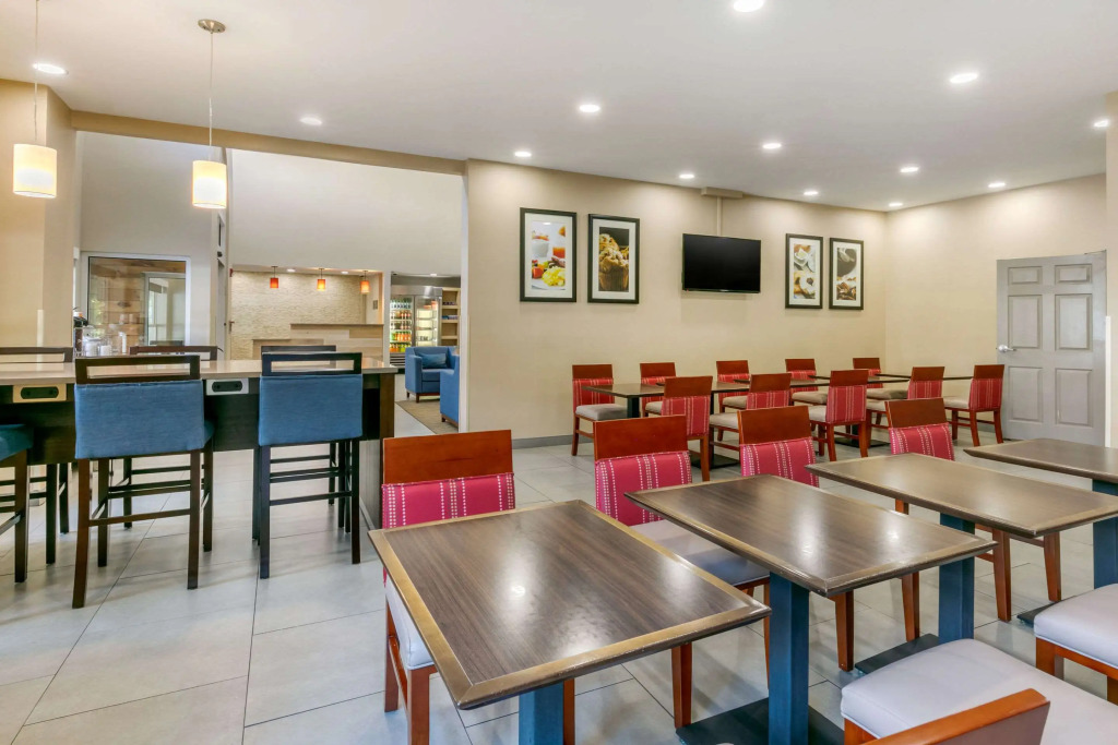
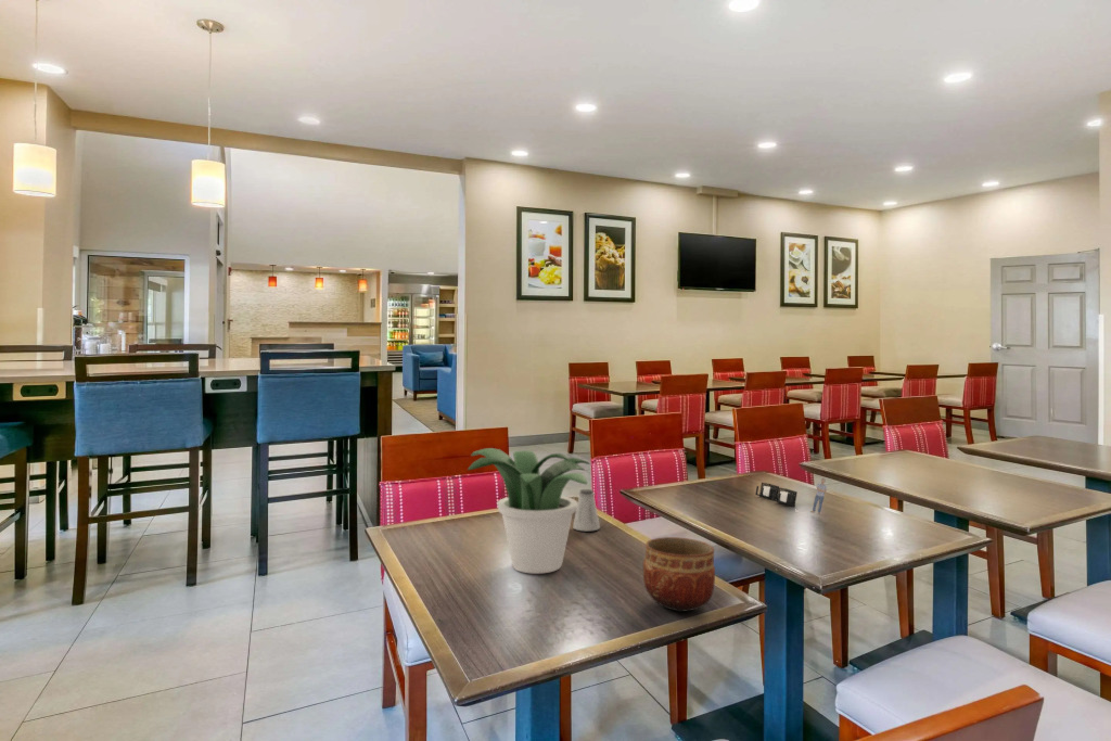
+ potted plant [467,447,591,575]
+ napkin holder [754,477,828,515]
+ bowl [642,536,716,613]
+ saltshaker [572,488,601,532]
